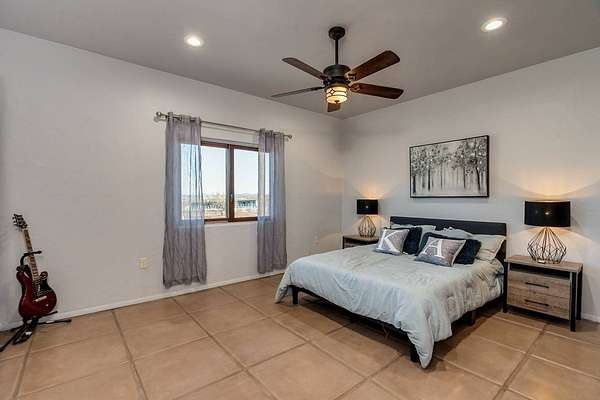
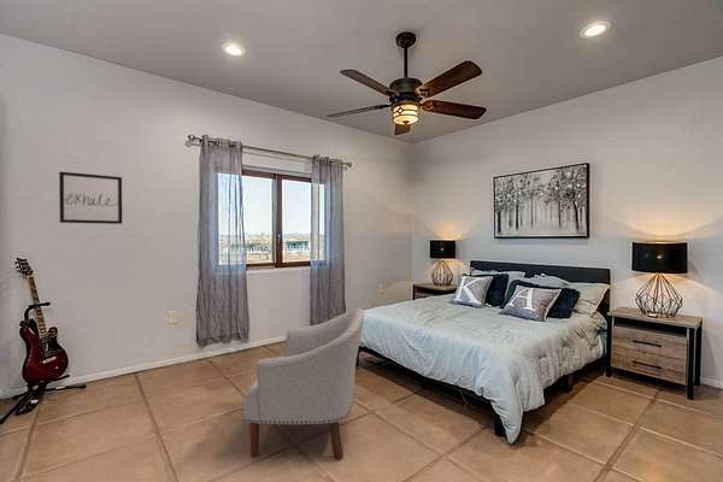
+ chair [242,307,365,462]
+ wall art [58,170,123,225]
